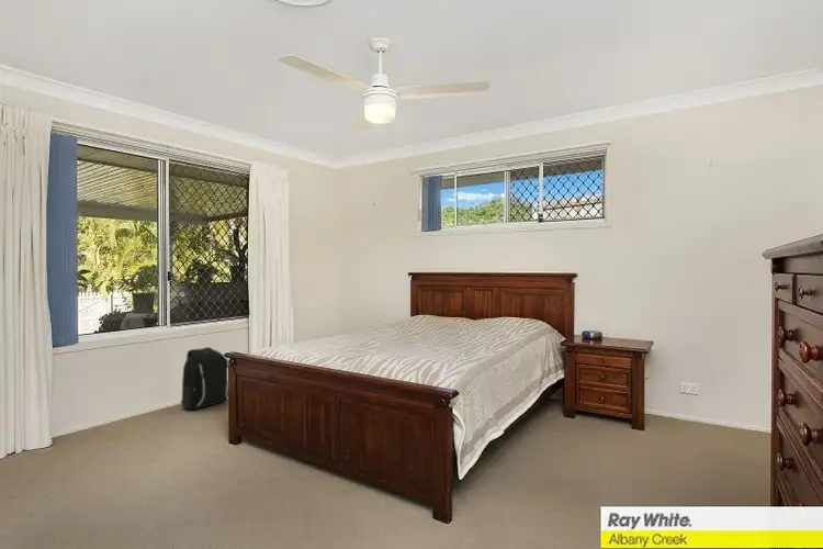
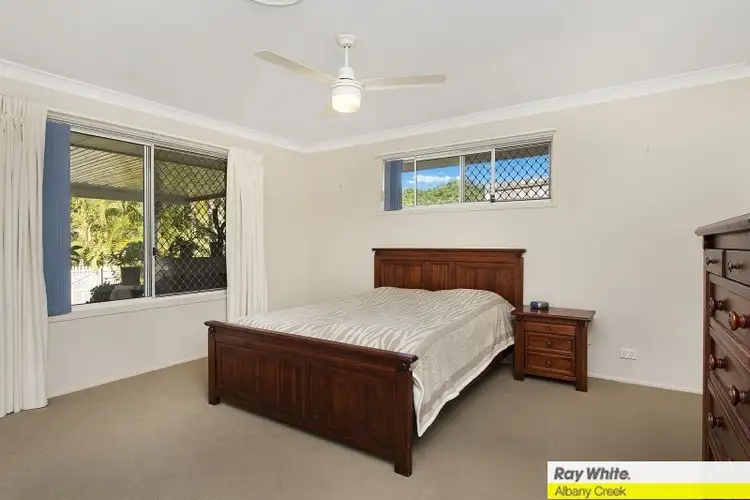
- backpack [180,346,229,411]
